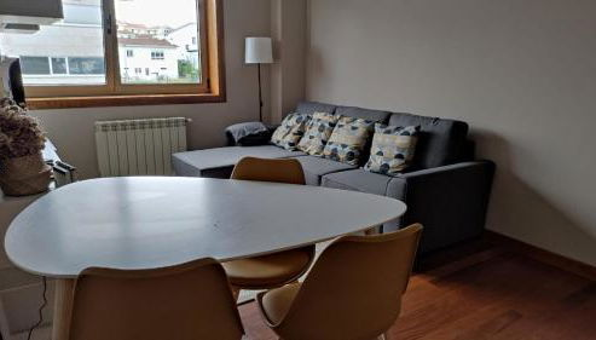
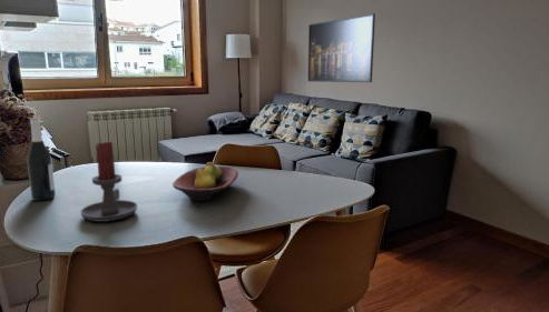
+ candle holder [79,140,138,222]
+ wine bottle [27,117,57,202]
+ fruit bowl [171,161,239,202]
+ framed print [307,12,376,83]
